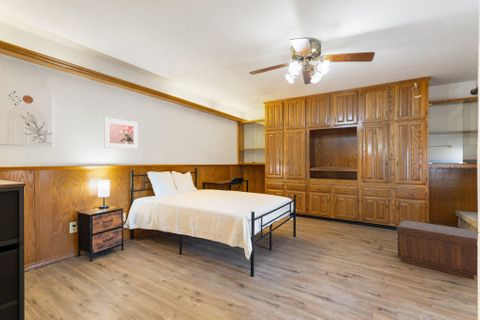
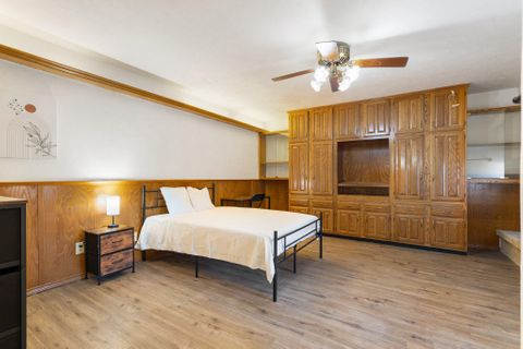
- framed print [103,116,139,150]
- bench [396,220,479,280]
